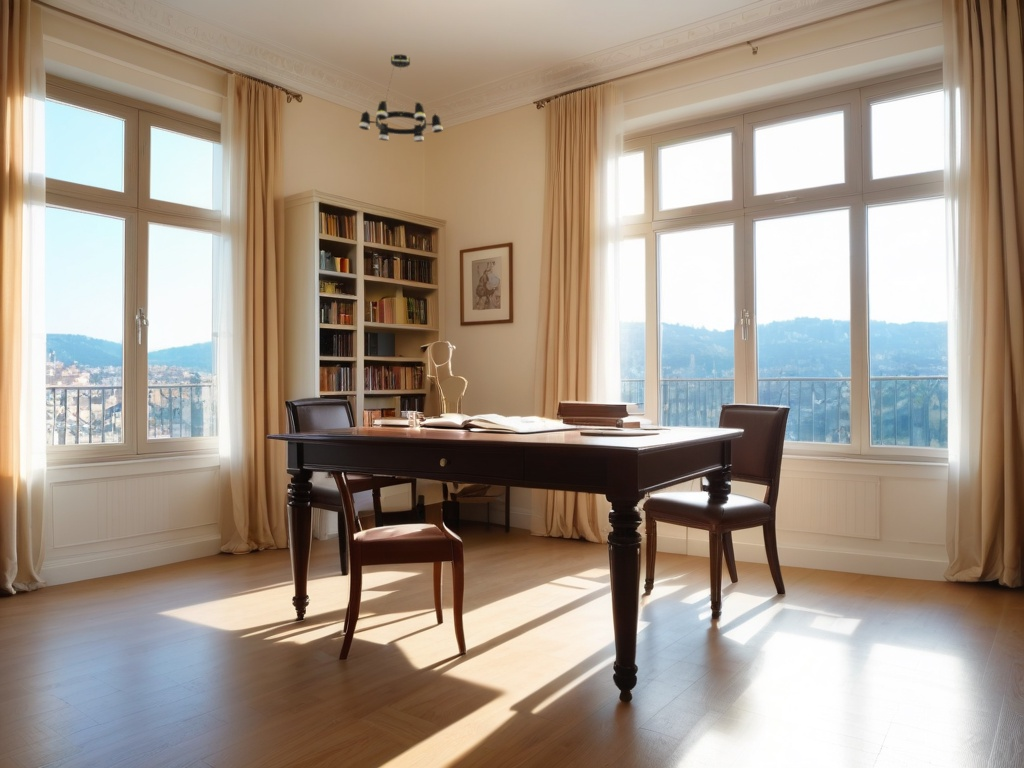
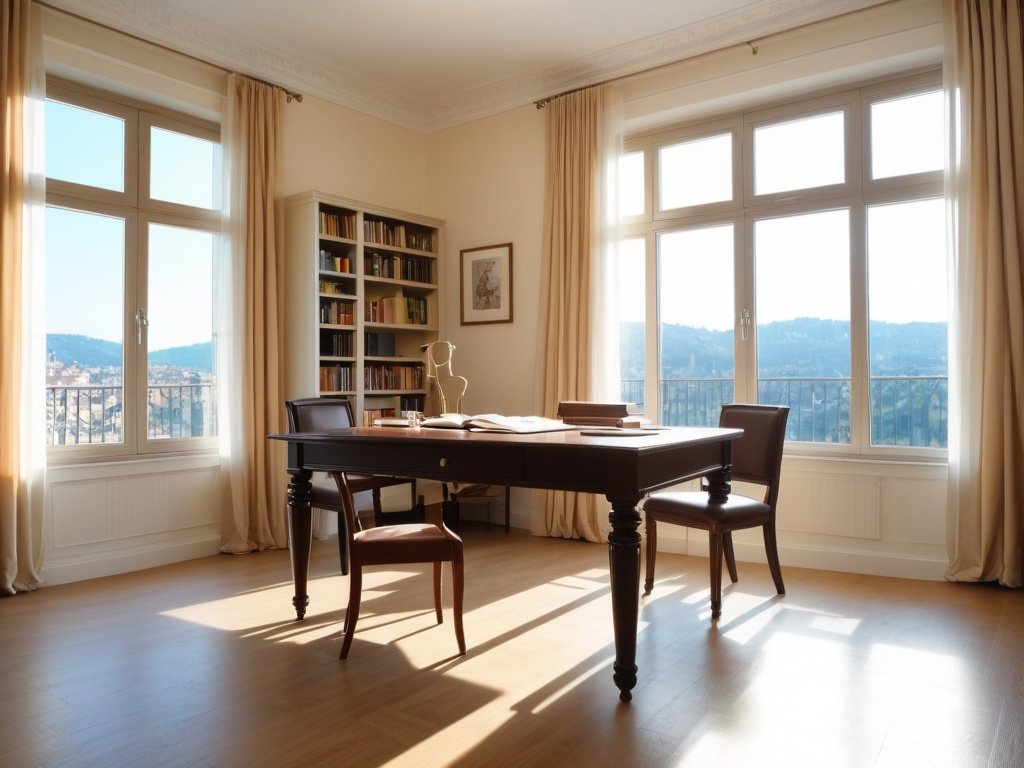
- chandelier [358,53,444,143]
